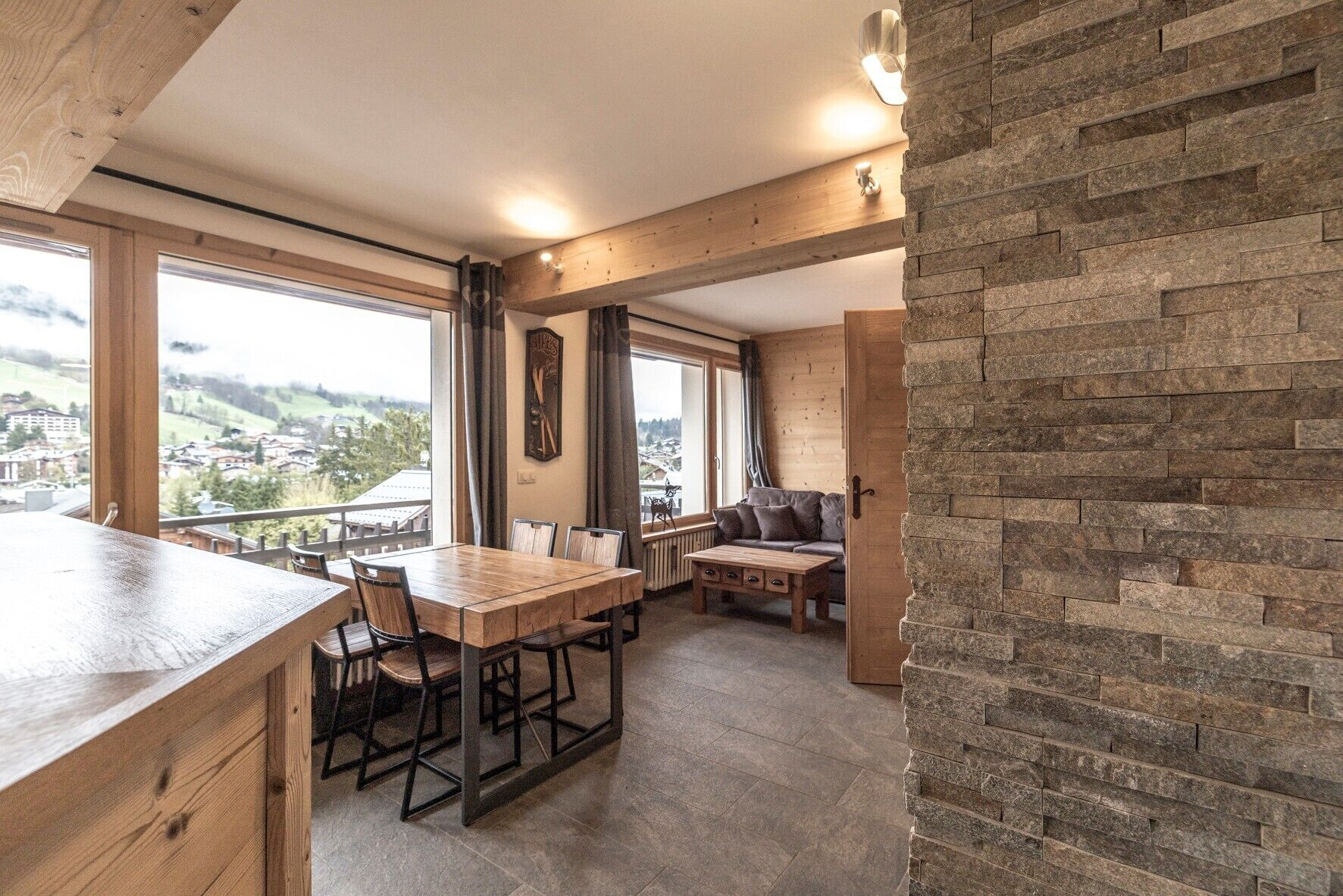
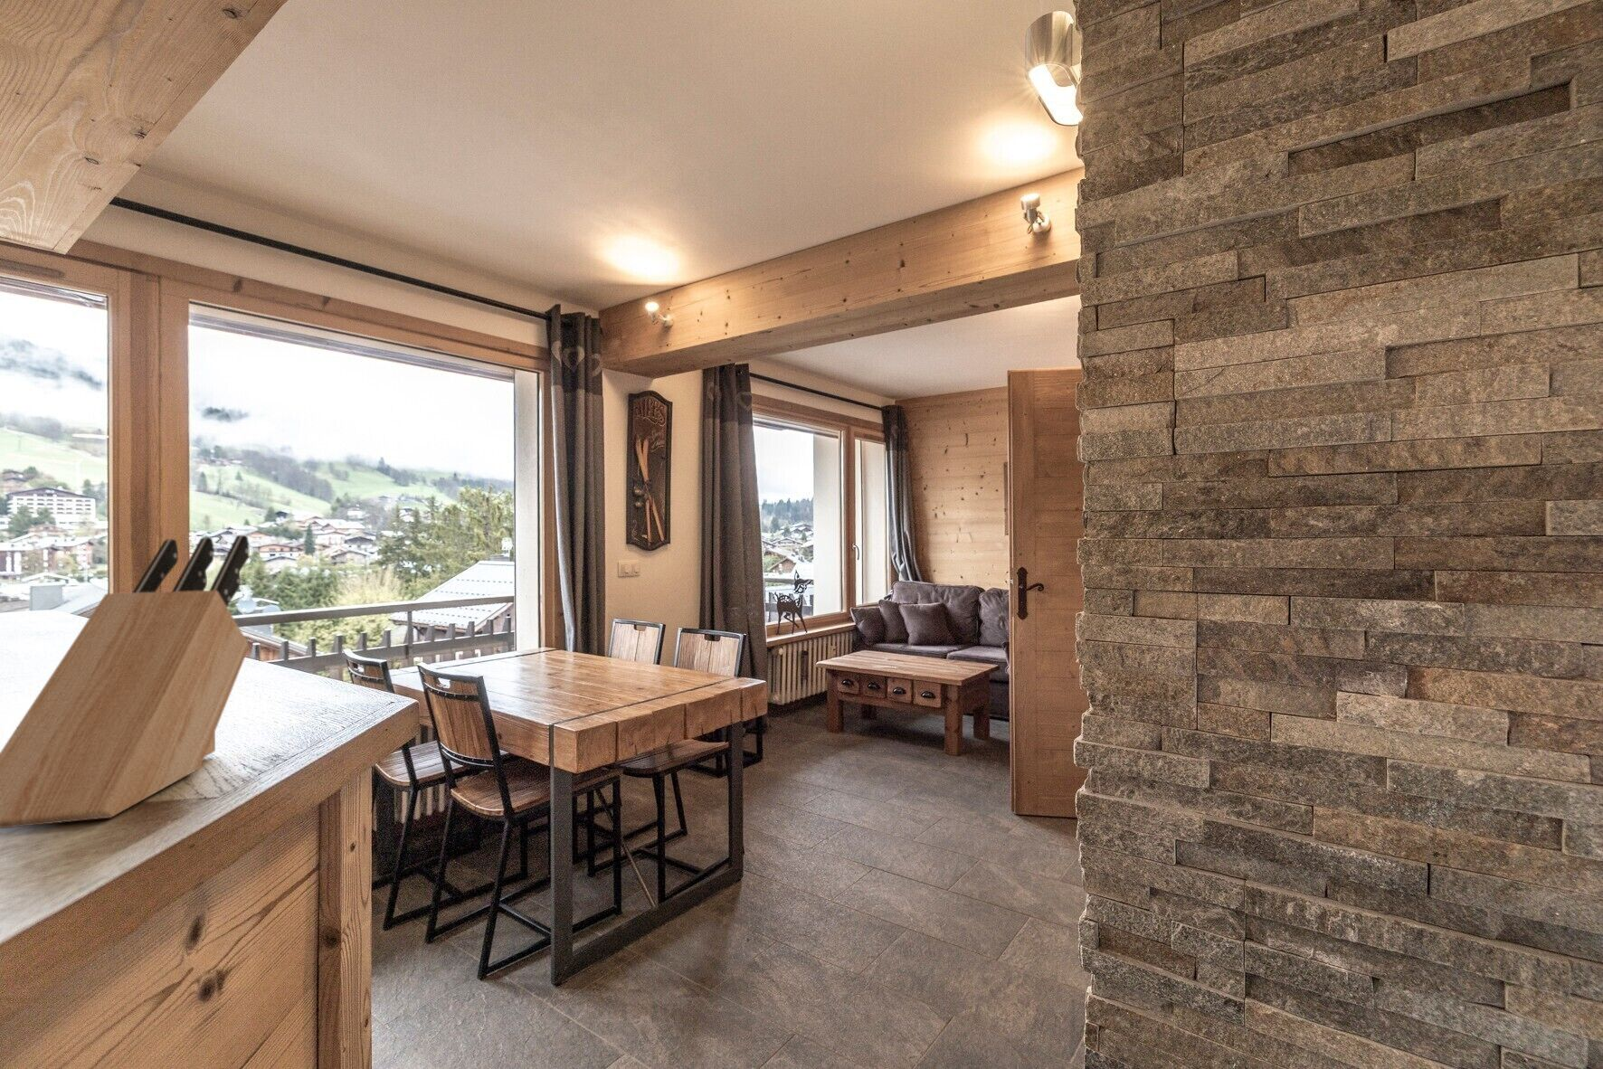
+ knife block [0,534,251,829]
